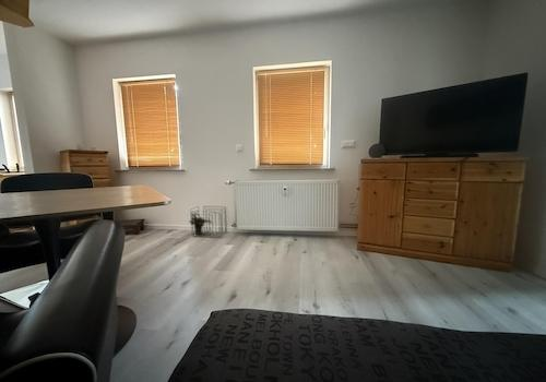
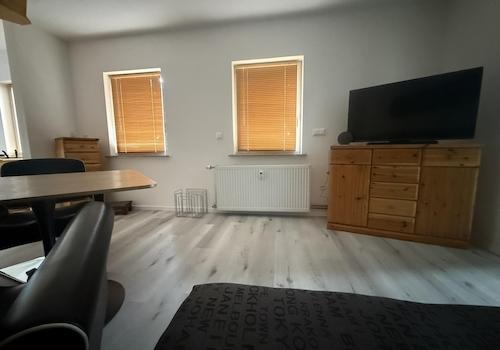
- potted plant [188,211,213,236]
